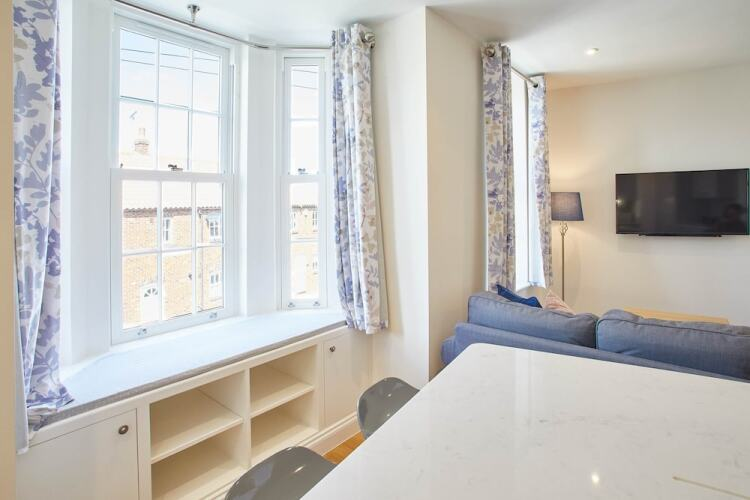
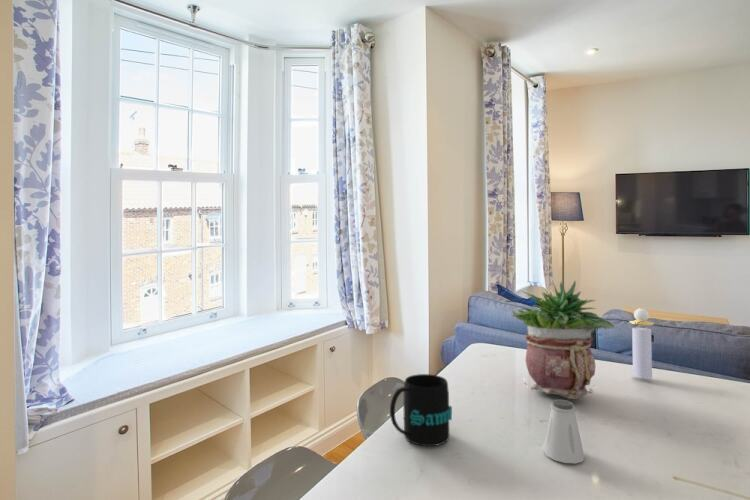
+ mug [389,373,453,447]
+ saltshaker [542,398,585,464]
+ potted plant [511,280,615,400]
+ perfume bottle [629,307,655,380]
